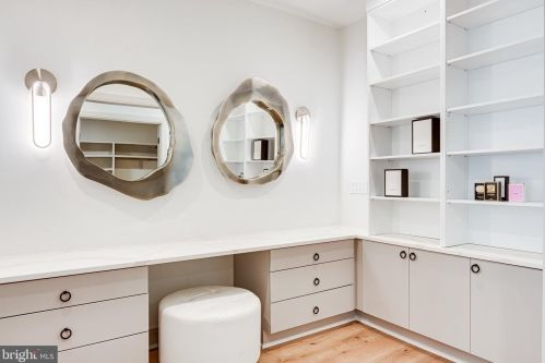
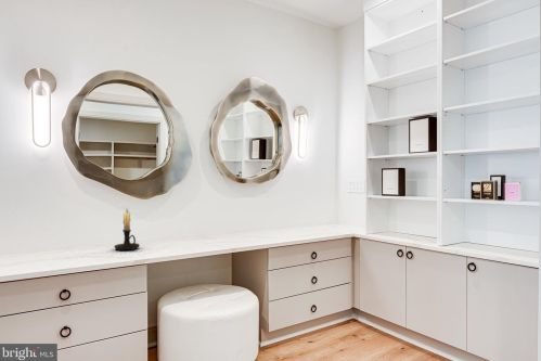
+ candle holder [113,205,140,252]
